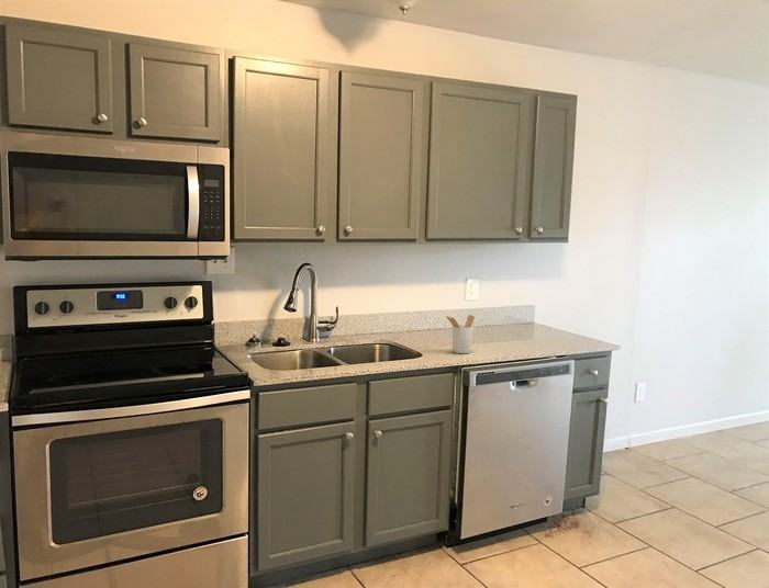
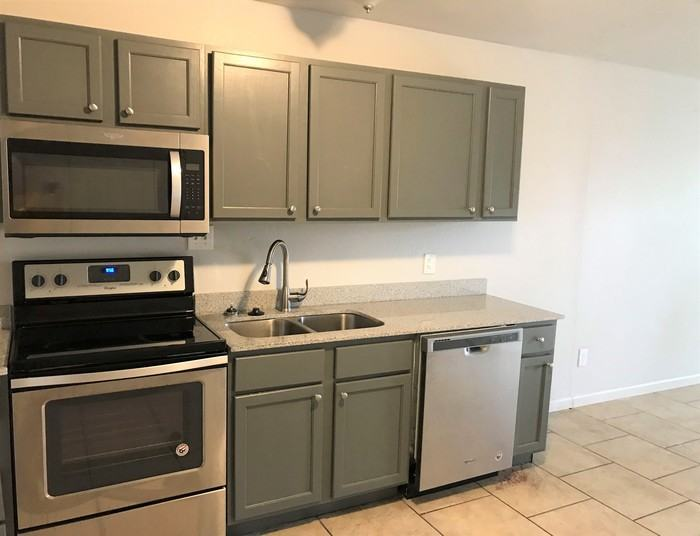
- utensil holder [445,314,476,354]
